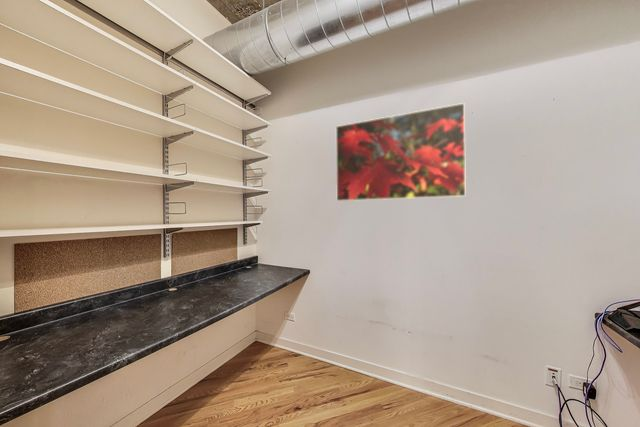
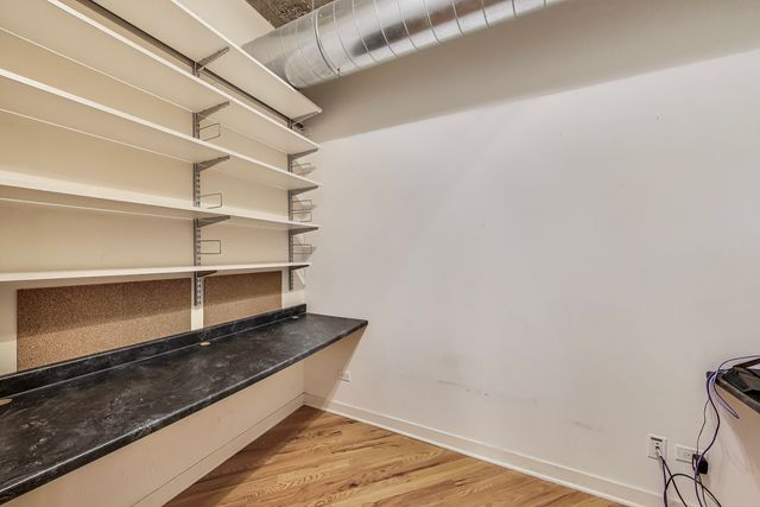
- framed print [335,102,467,202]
